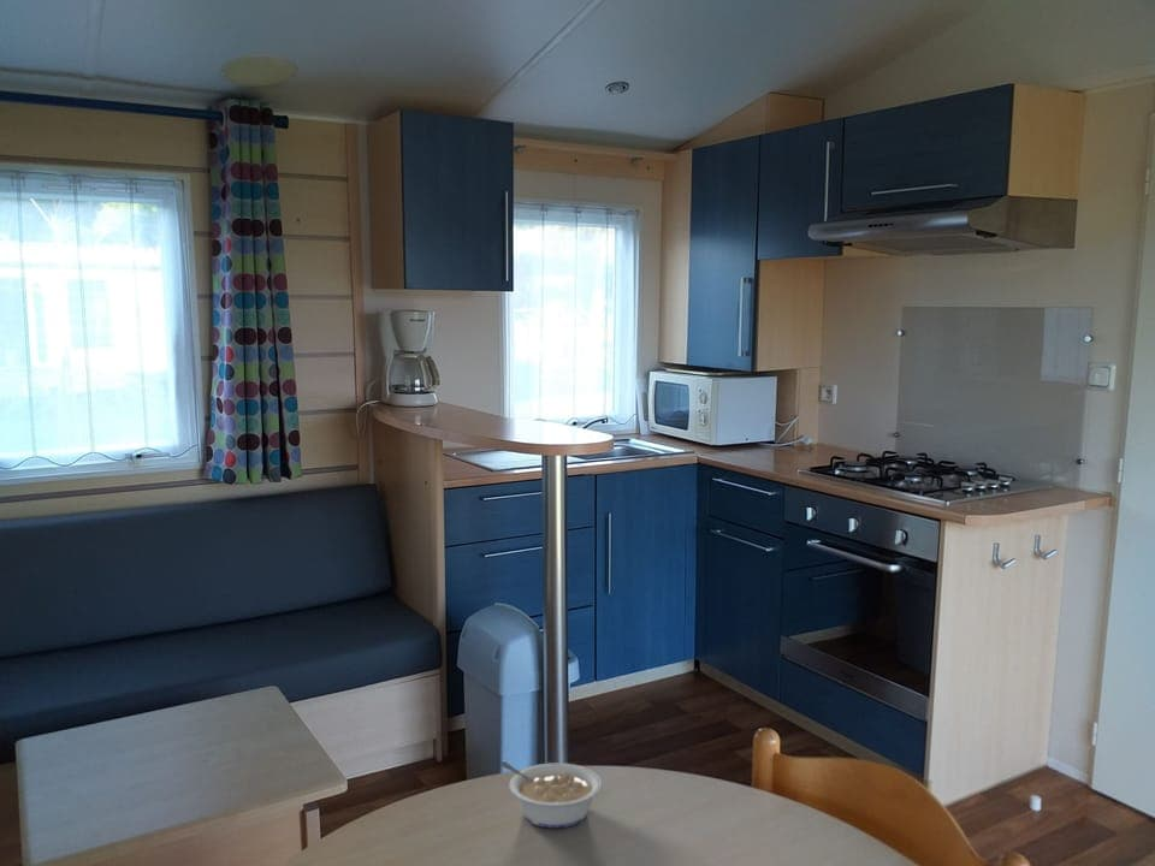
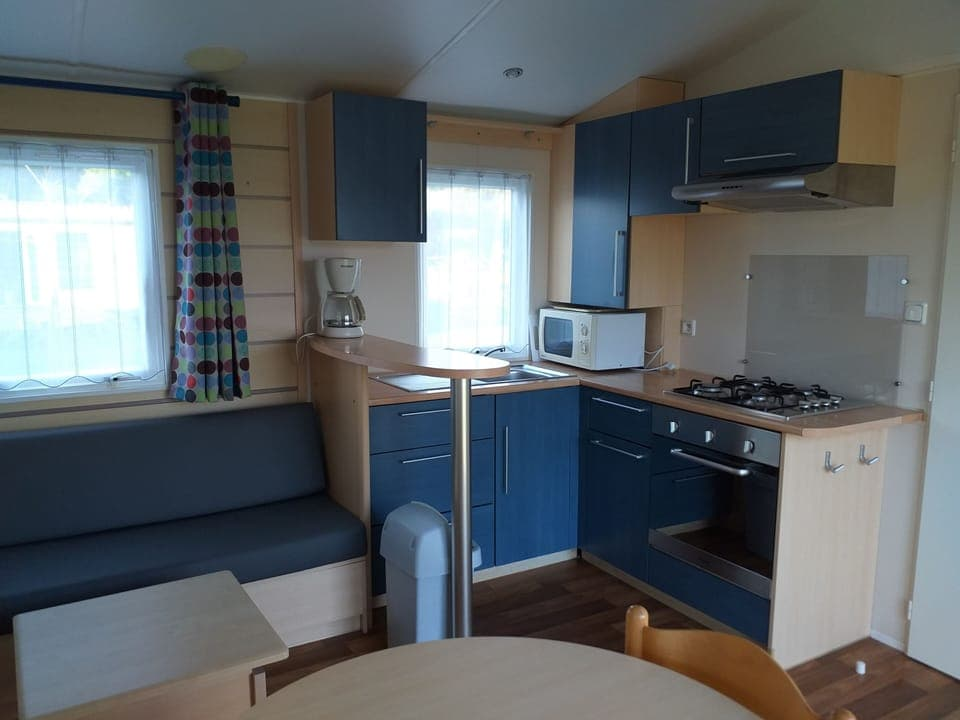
- legume [499,760,603,829]
